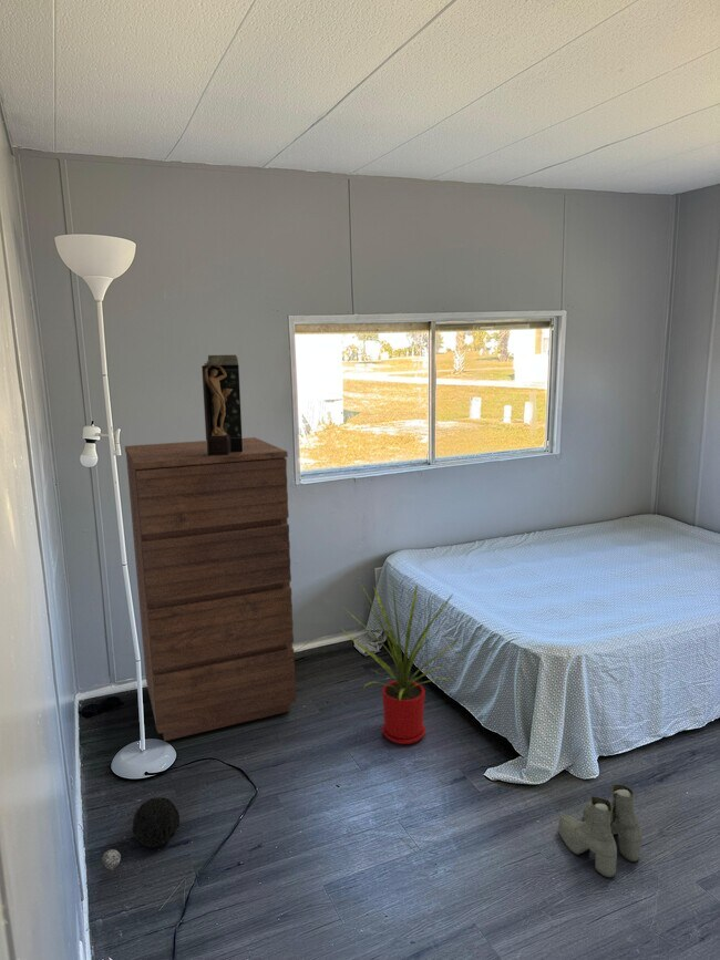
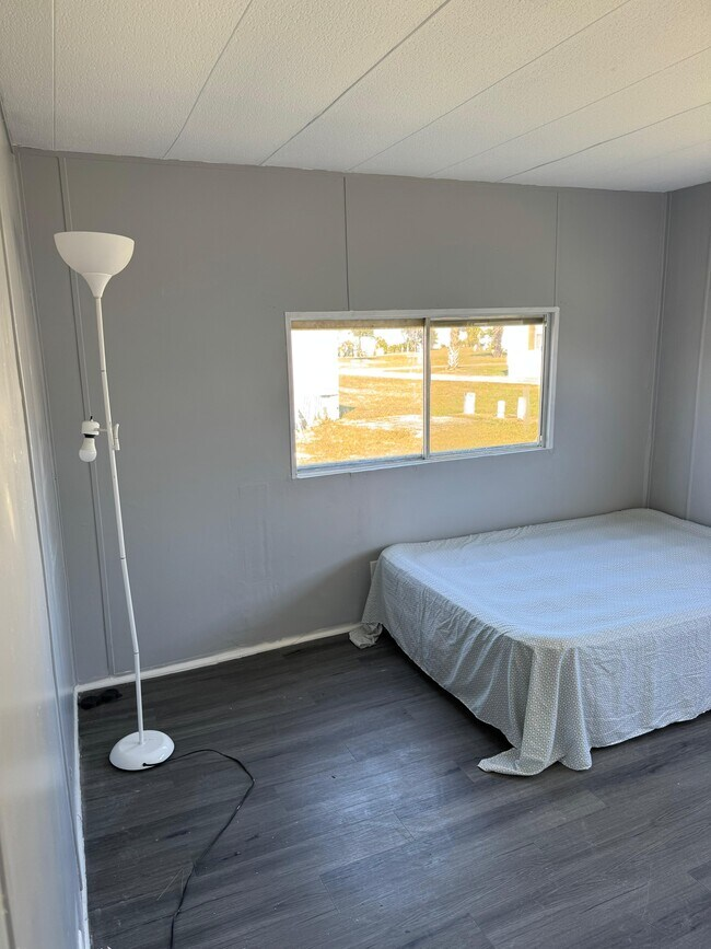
- ball [101,796,181,873]
- boots [557,784,644,878]
- dresser [124,436,297,742]
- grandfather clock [200,354,244,456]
- house plant [338,575,459,745]
